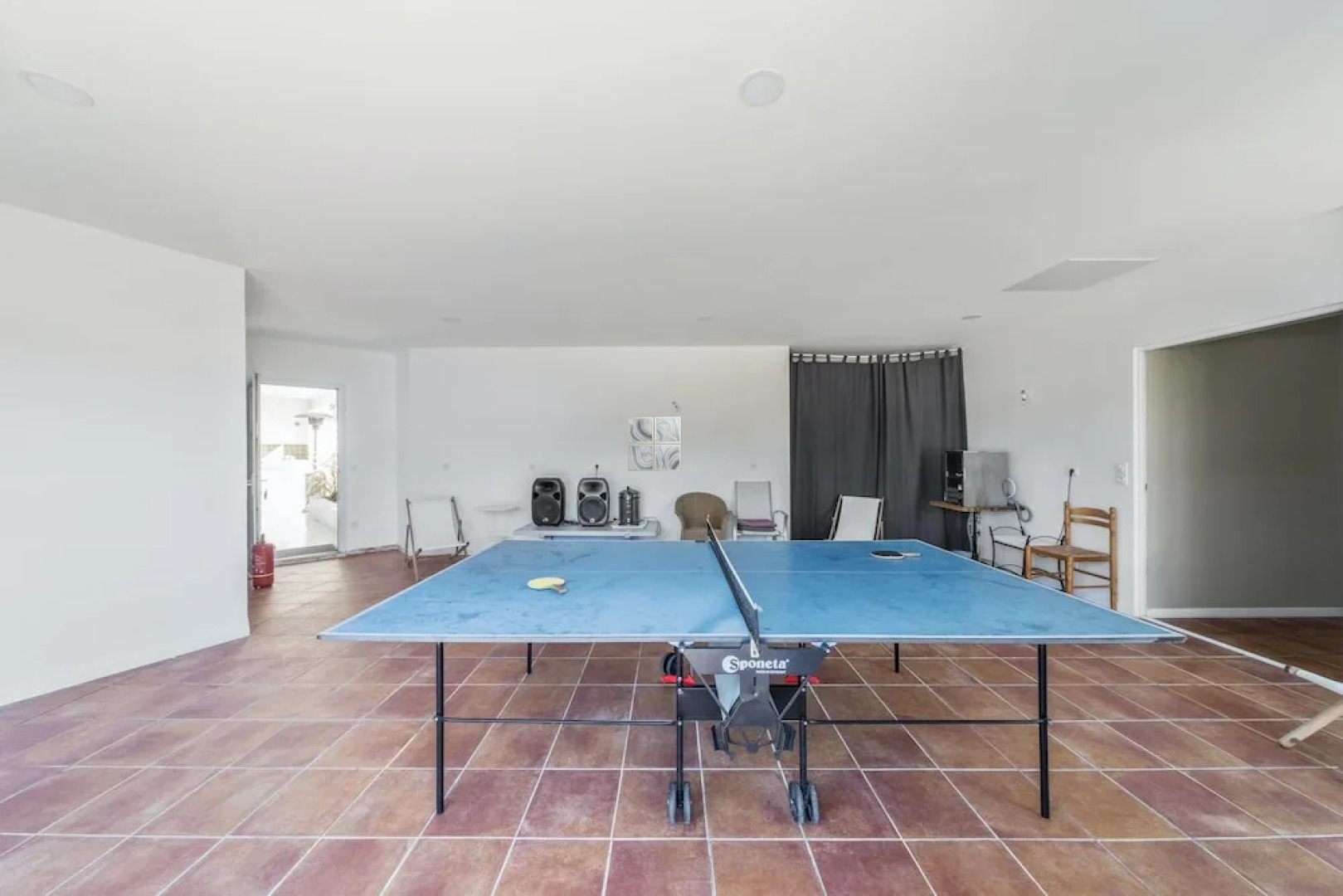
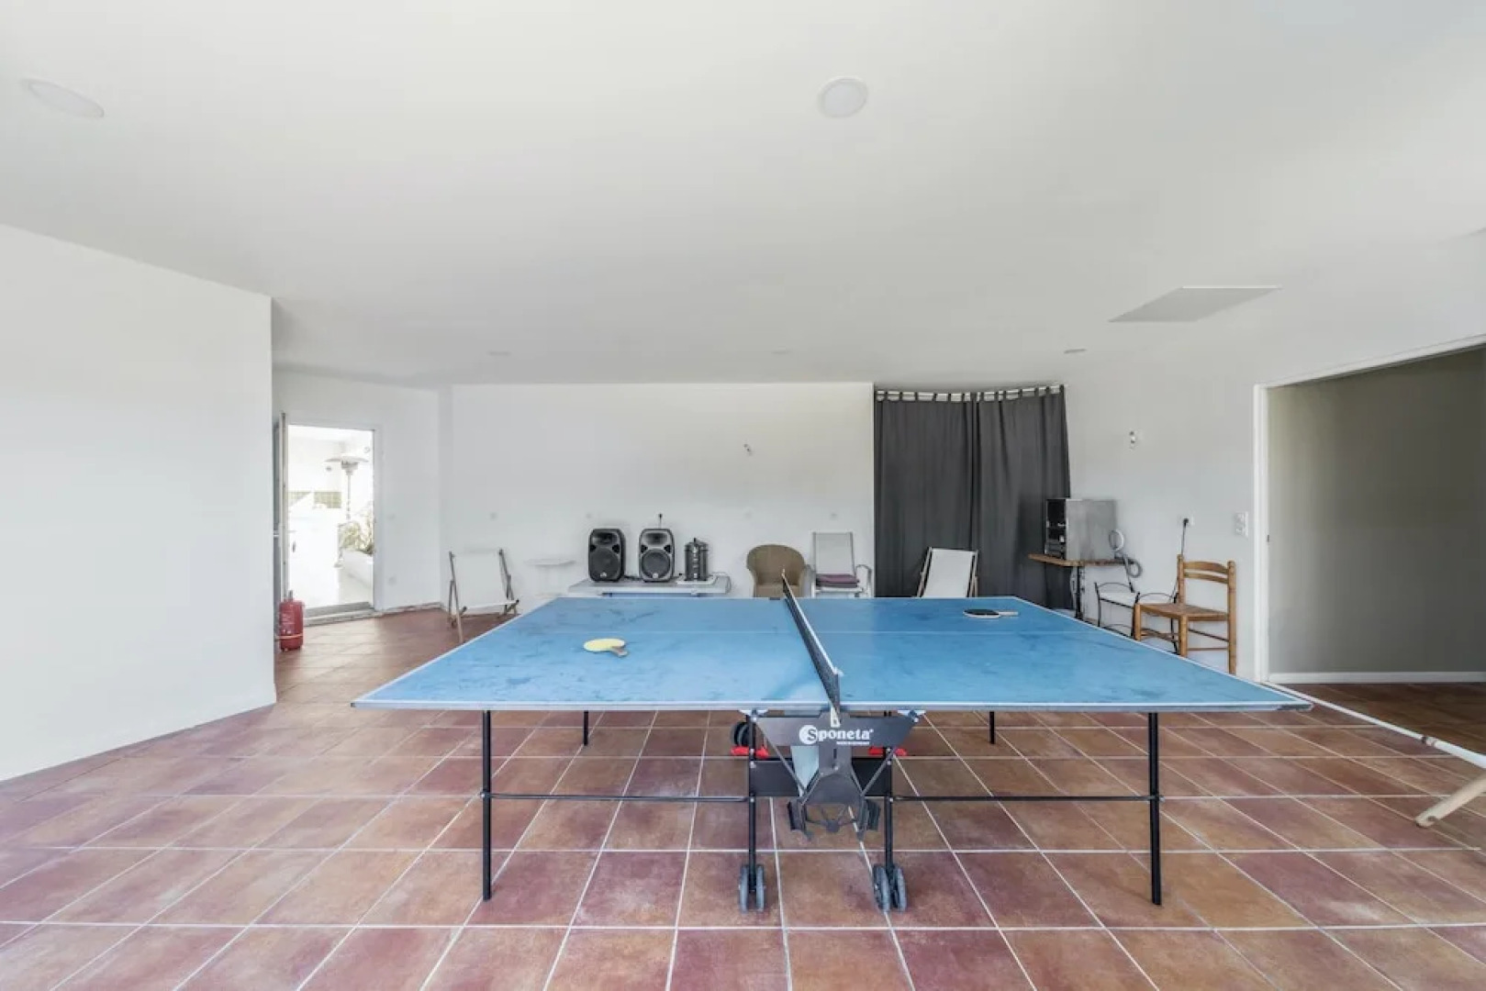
- wall art [627,416,682,472]
